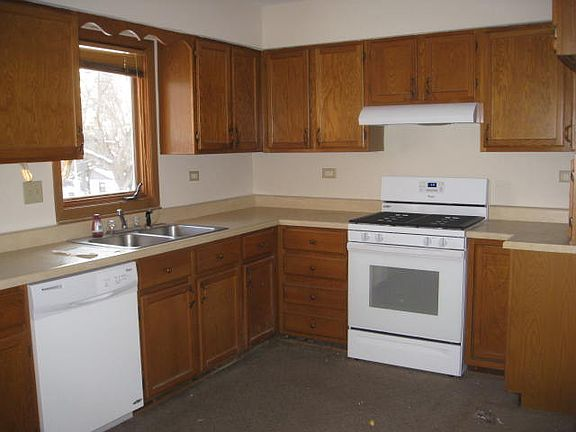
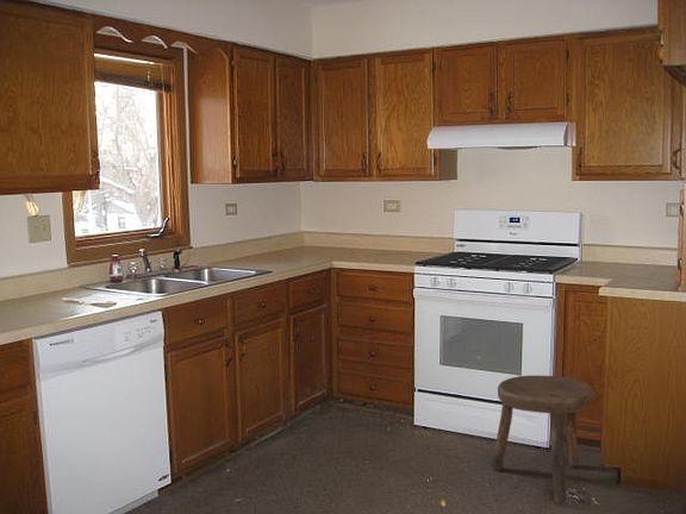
+ stool [492,375,594,504]
